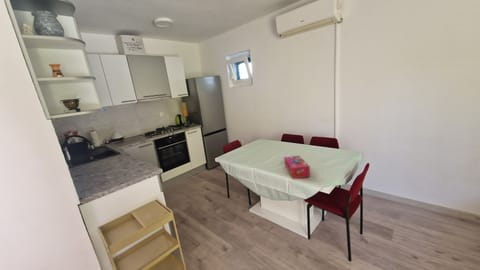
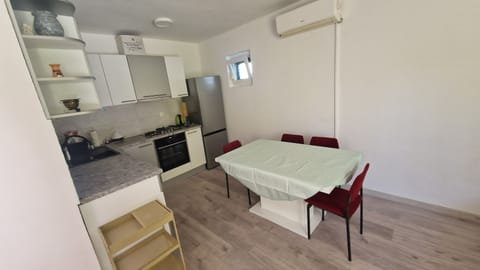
- tissue box [283,155,311,180]
